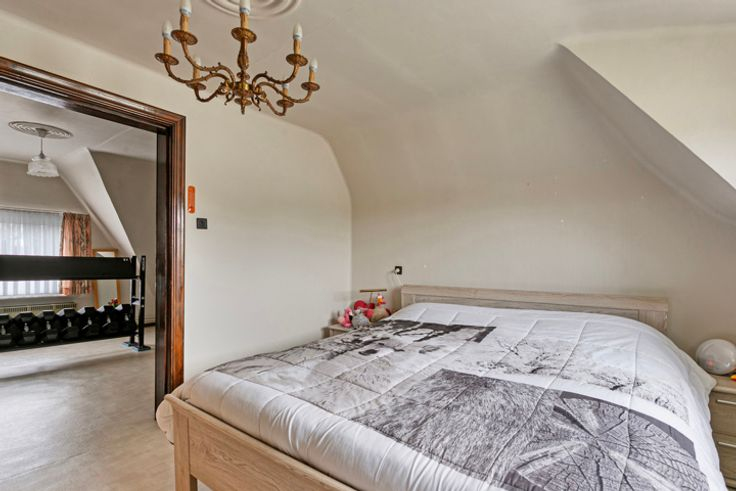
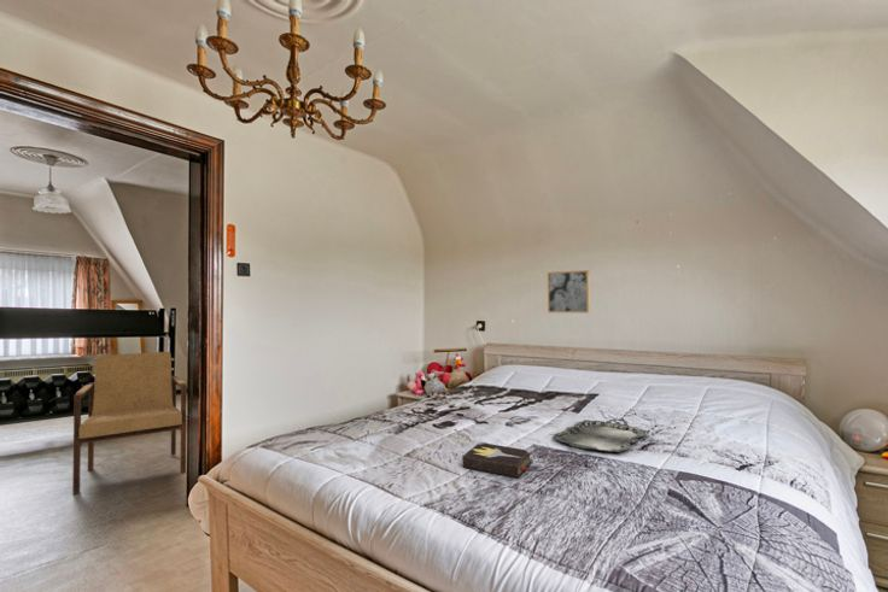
+ wall art [547,269,591,313]
+ serving tray [551,417,648,453]
+ hardback book [461,440,533,480]
+ armchair [71,351,188,497]
